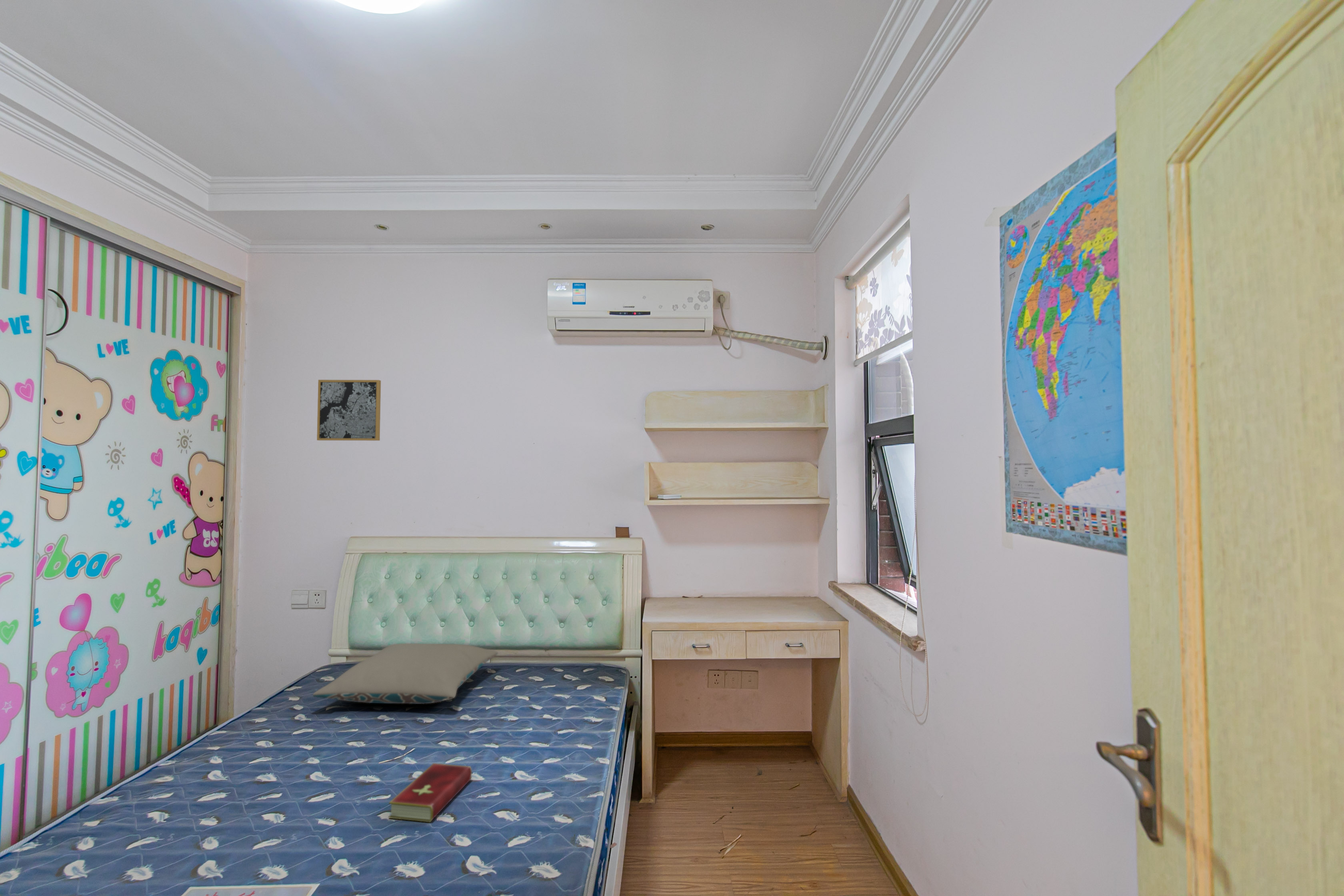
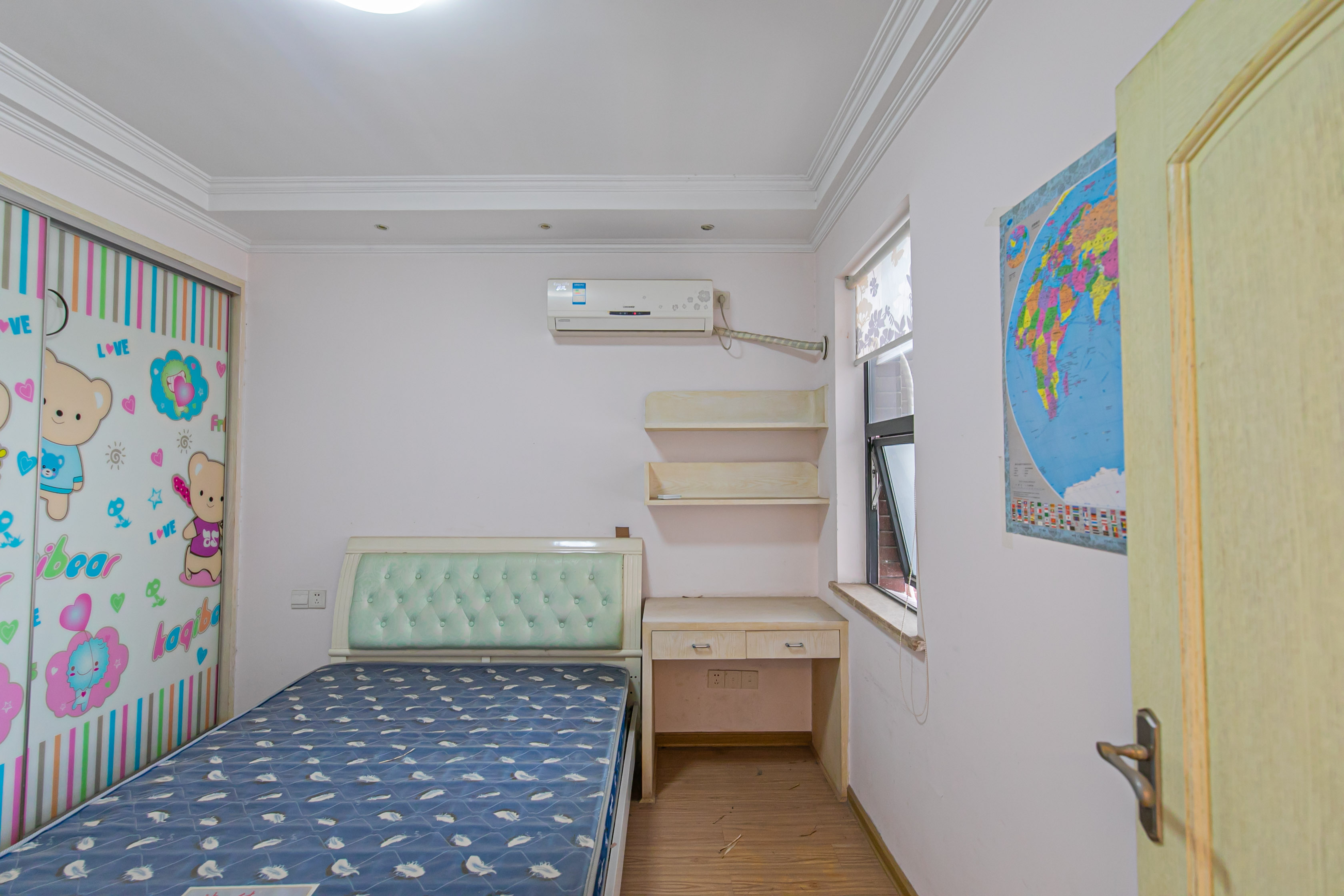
- wall art [316,379,381,441]
- pillow [312,643,498,704]
- hardcover book [388,763,472,823]
